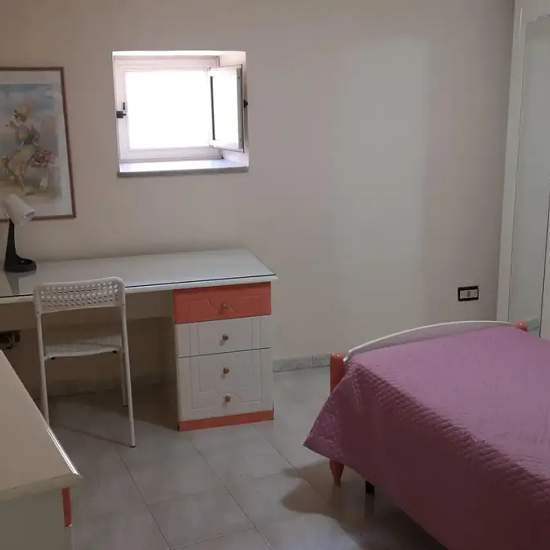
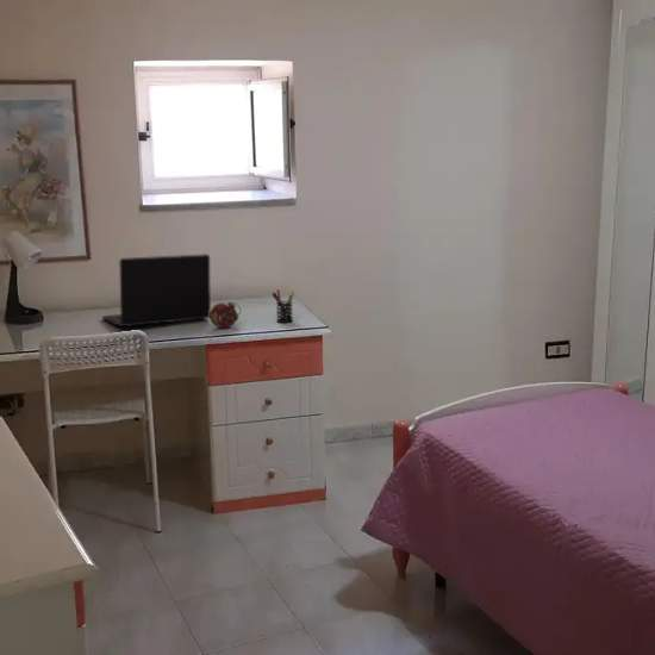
+ laptop [101,252,212,328]
+ alarm clock [208,300,242,330]
+ pen holder [272,288,295,324]
